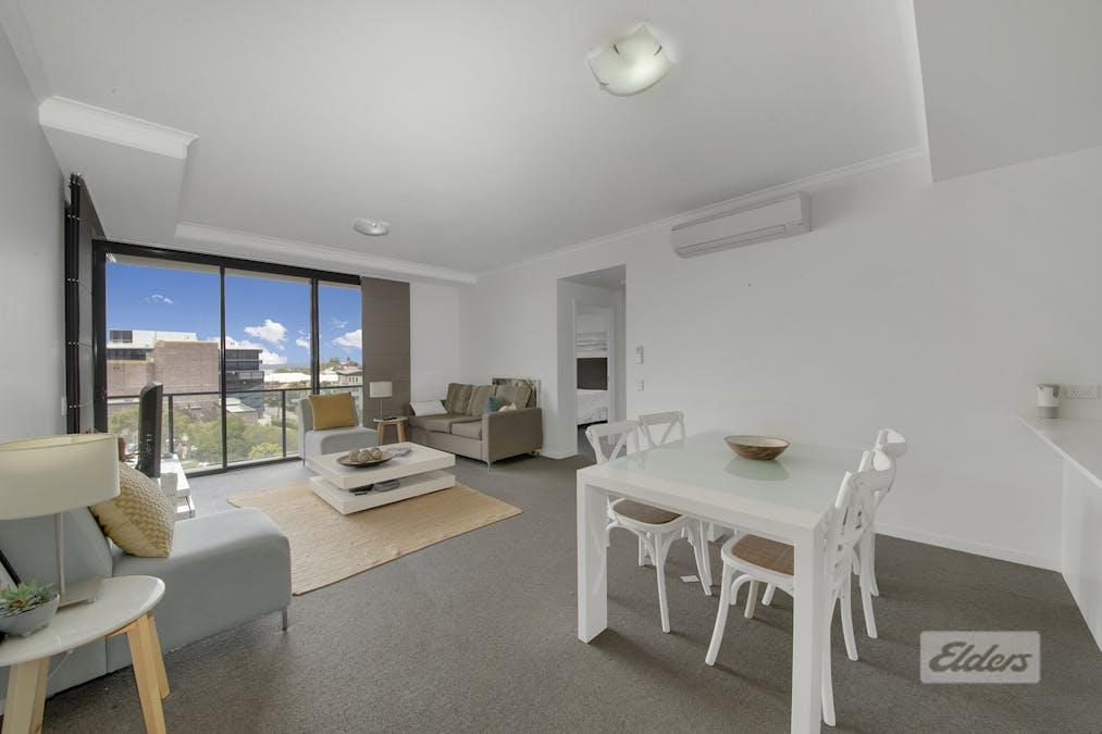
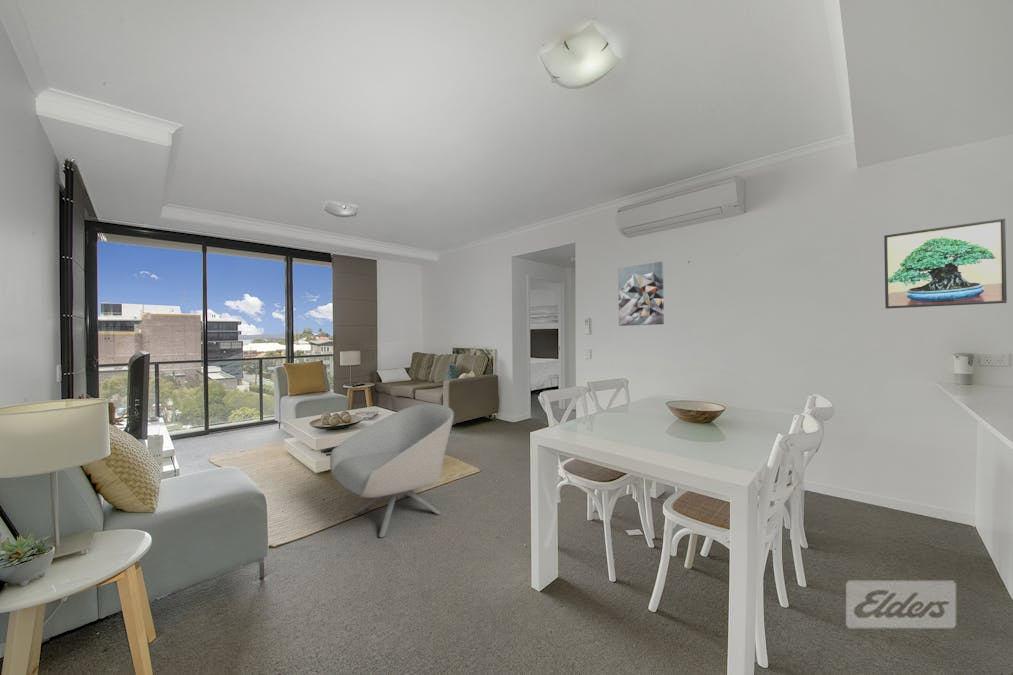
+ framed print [883,218,1008,309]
+ armchair [329,402,455,538]
+ wall art [617,261,665,327]
